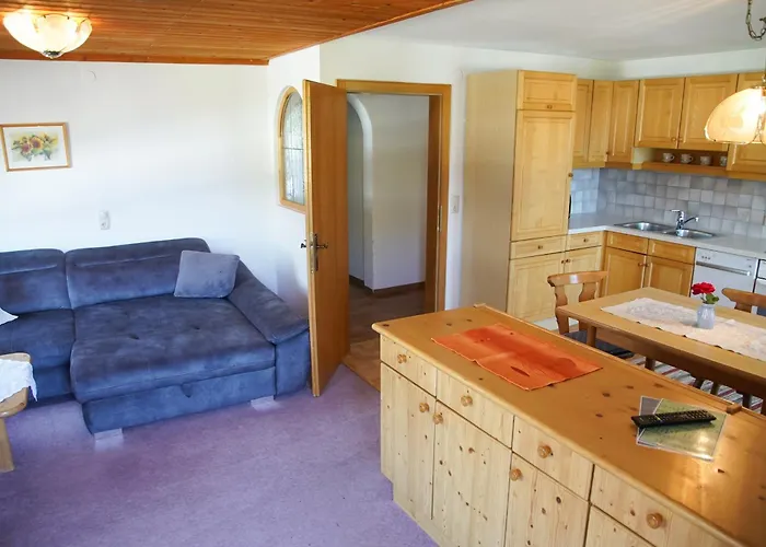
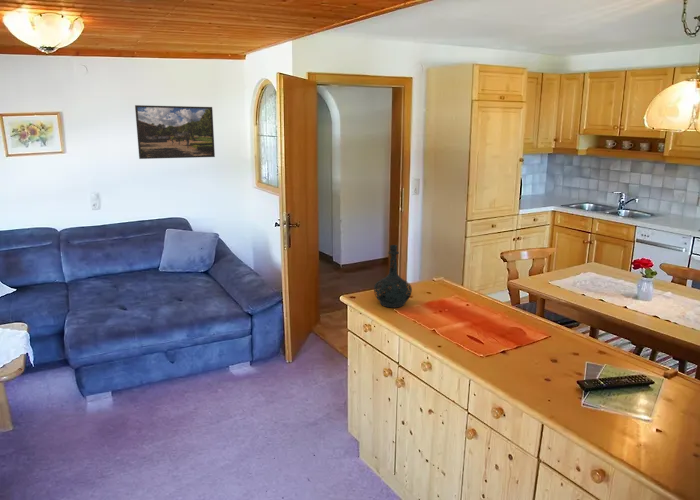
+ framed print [134,104,216,160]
+ bottle [373,244,413,309]
